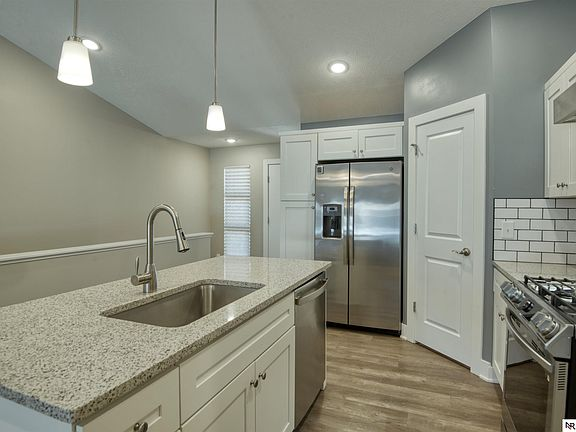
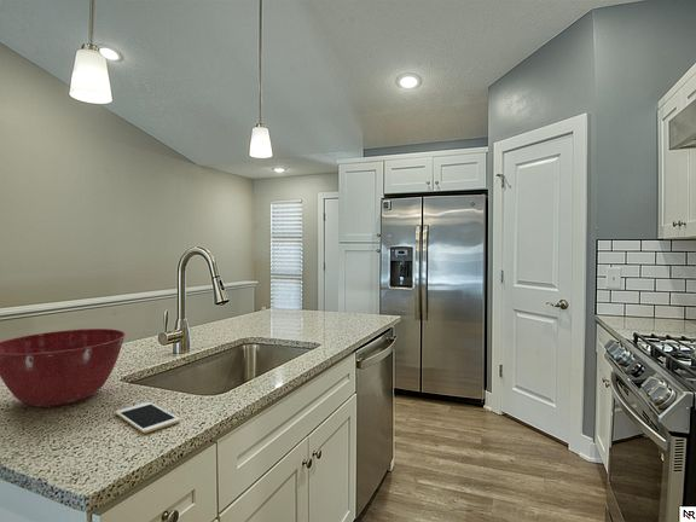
+ cell phone [114,401,181,435]
+ mixing bowl [0,327,127,408]
